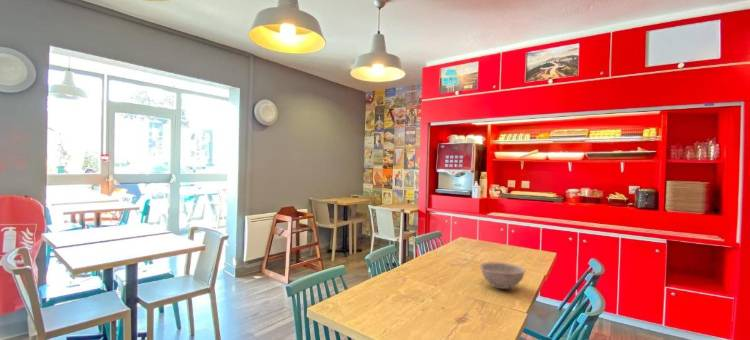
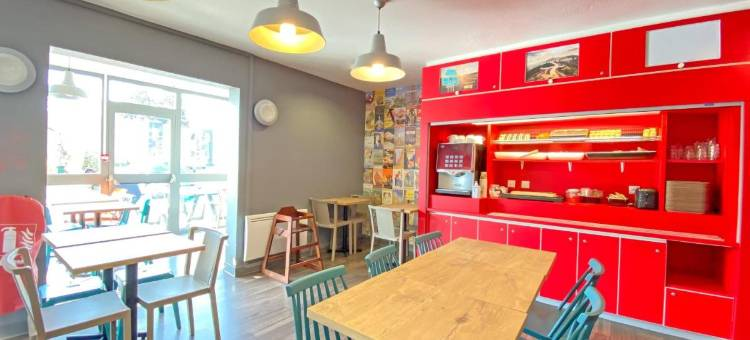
- bowl [479,261,526,290]
